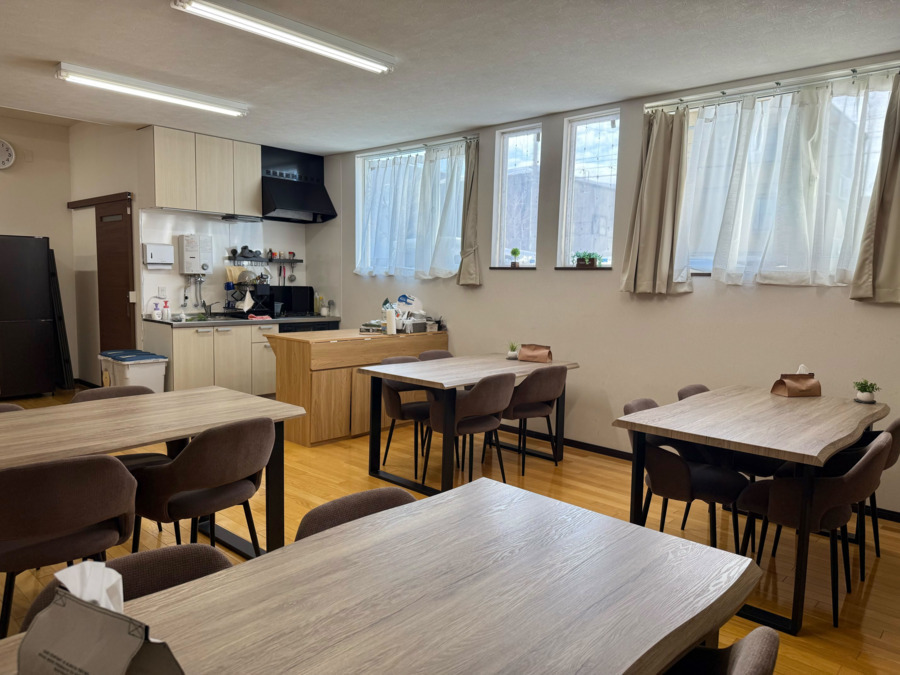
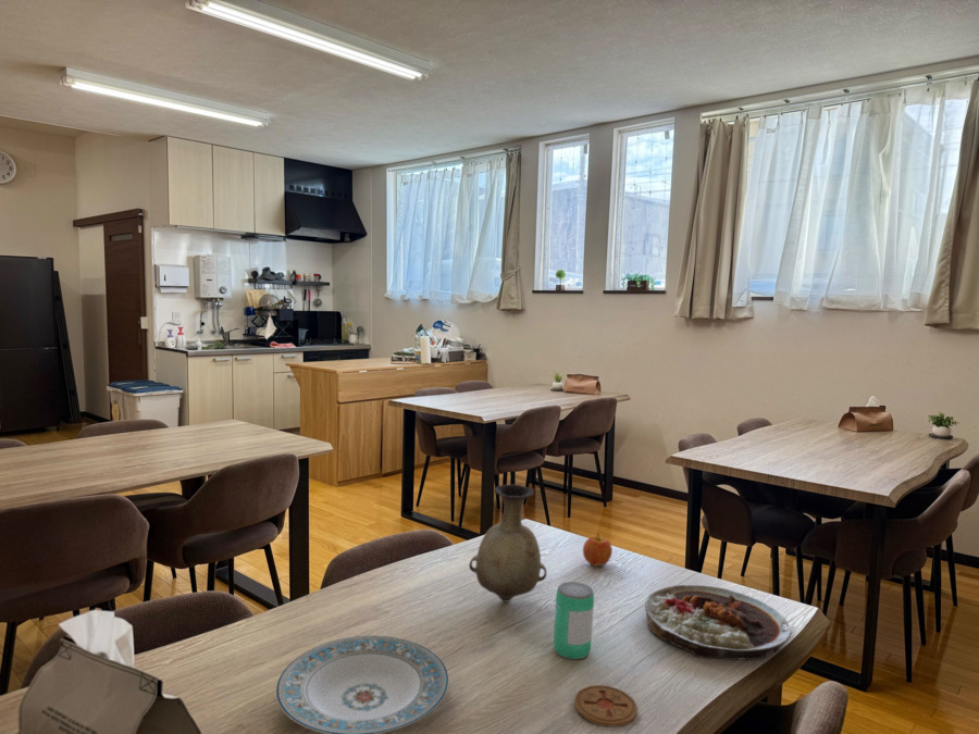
+ plate [644,584,793,661]
+ beverage can [553,581,595,660]
+ apple [582,533,614,567]
+ plate [275,635,449,734]
+ coaster [573,684,639,729]
+ vase [468,483,548,604]
